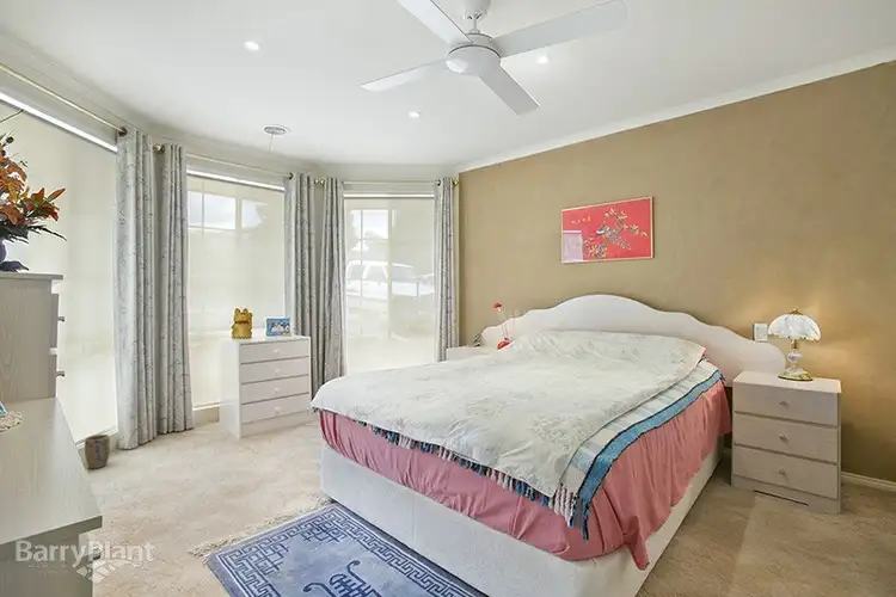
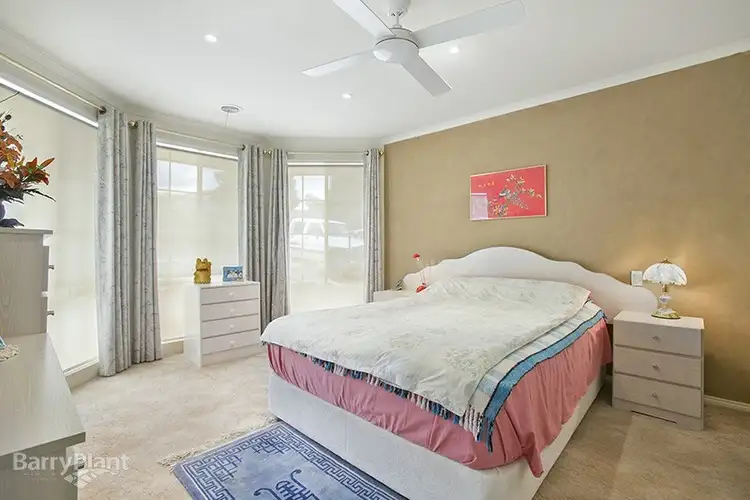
- plant pot [84,433,111,469]
